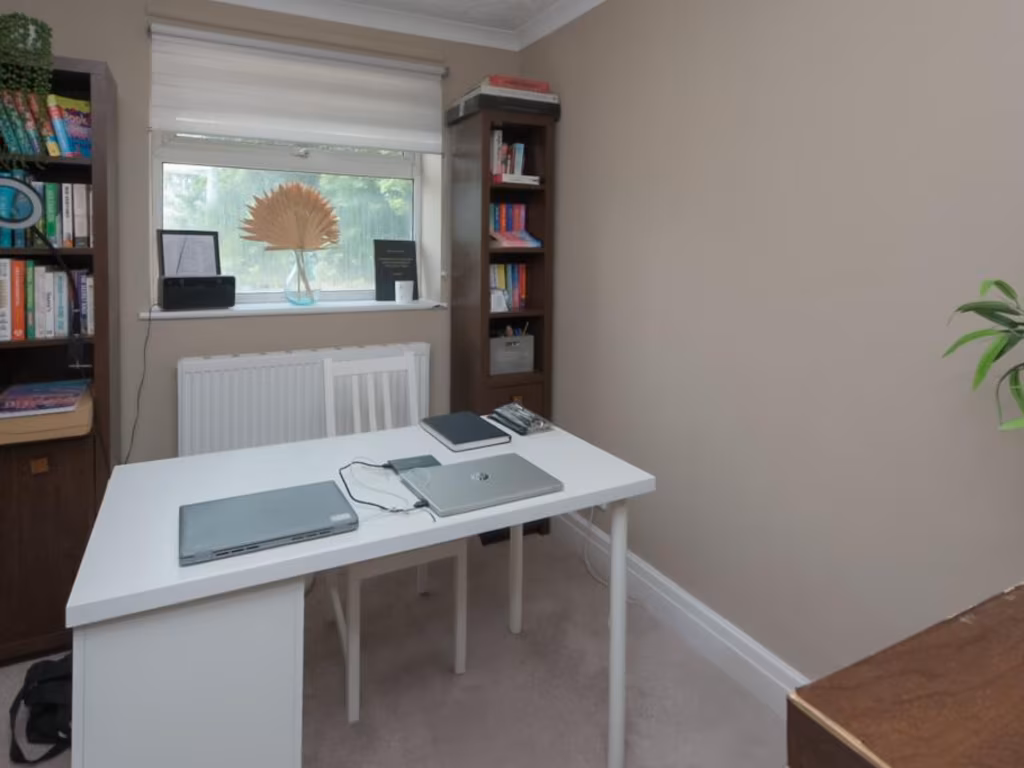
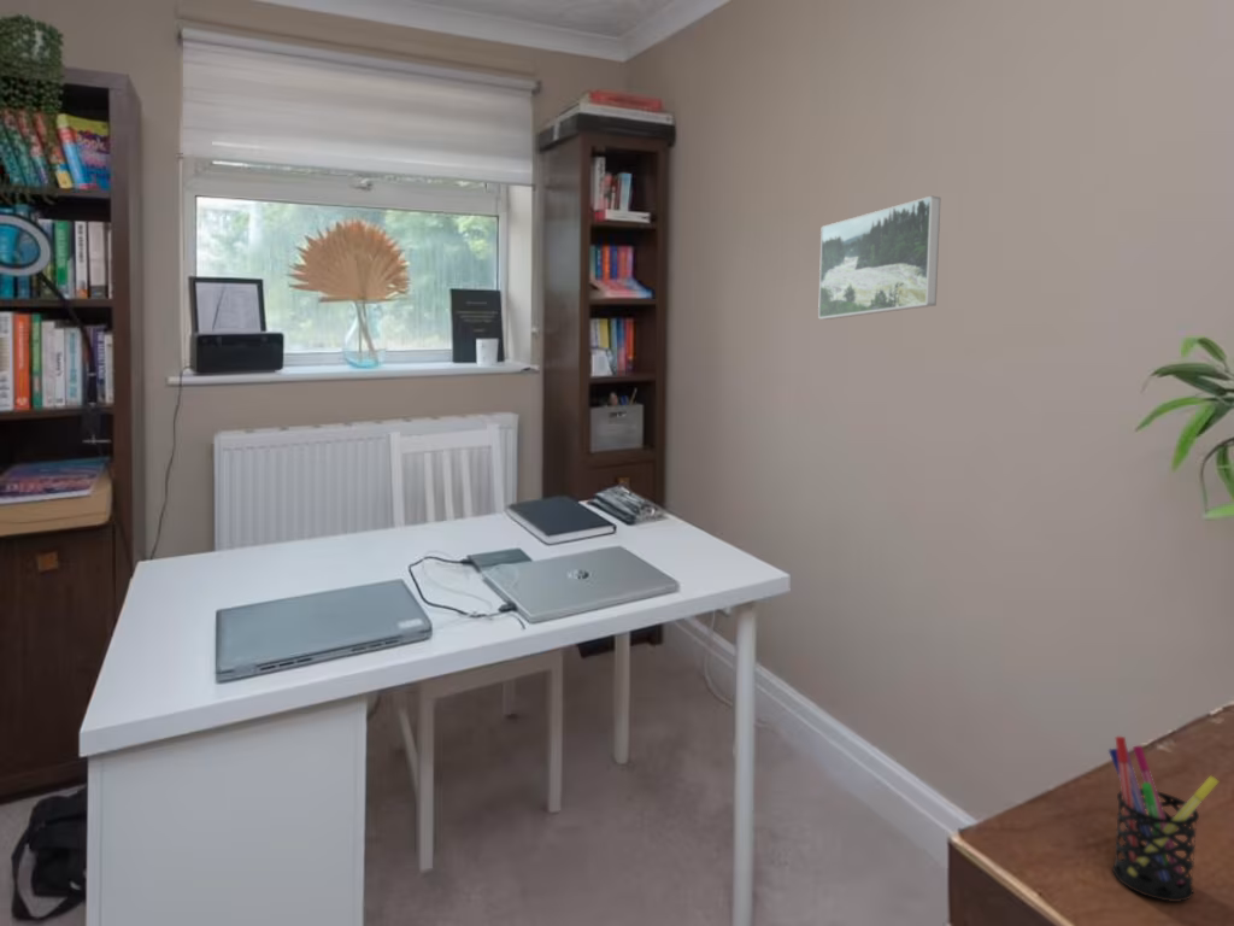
+ pen holder [1107,735,1220,903]
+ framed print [817,195,942,321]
